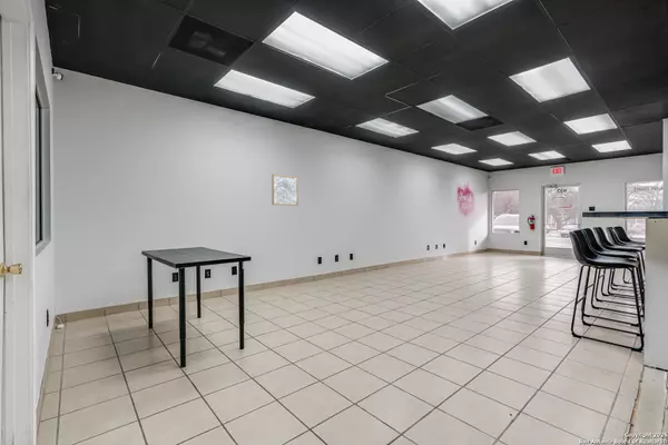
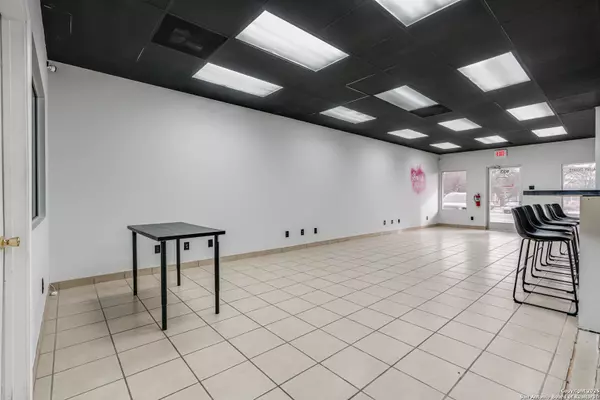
- wall art [271,174,299,207]
